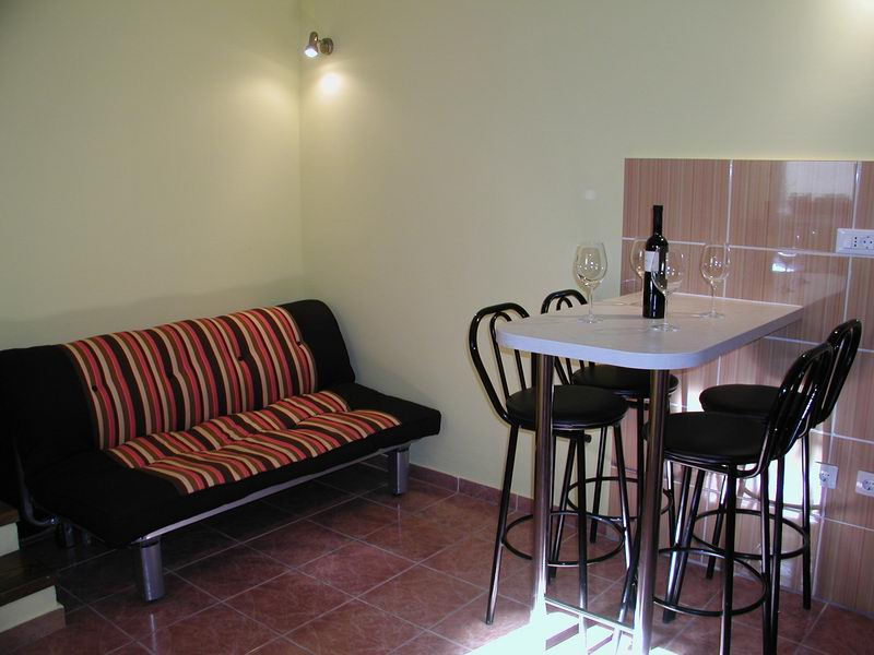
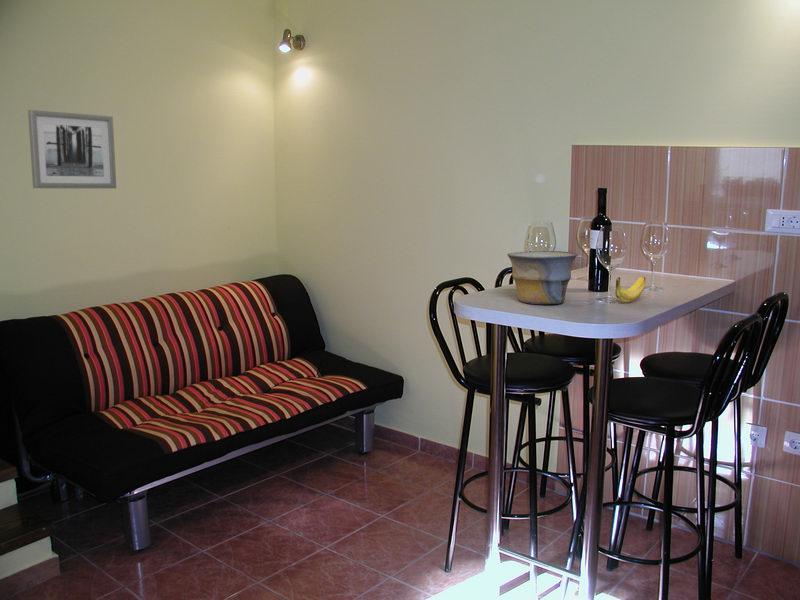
+ wall art [27,109,117,189]
+ bowl [506,250,578,305]
+ banana [614,276,647,303]
